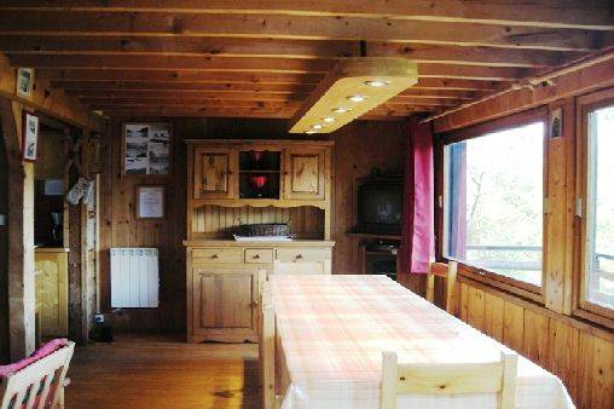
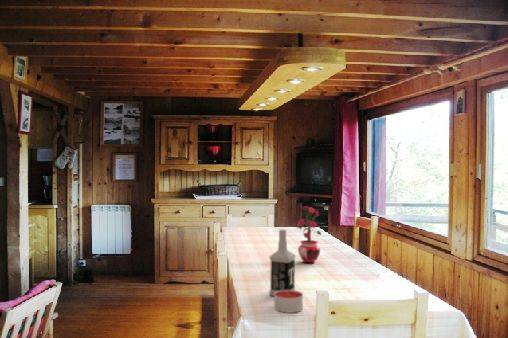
+ candle [273,290,304,314]
+ potted plant [295,205,326,264]
+ vodka [269,229,296,297]
